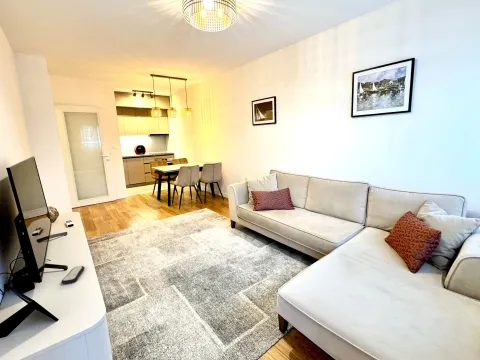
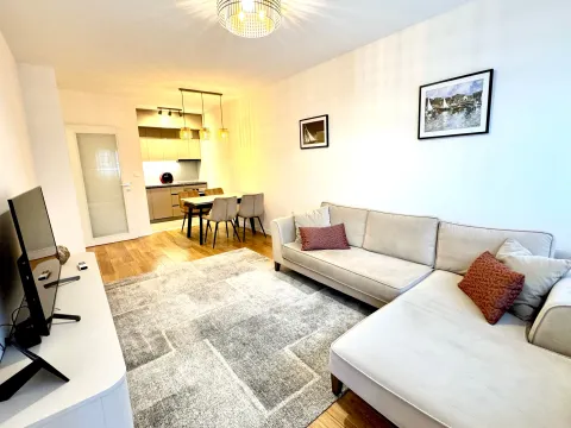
- remote control [60,265,85,285]
